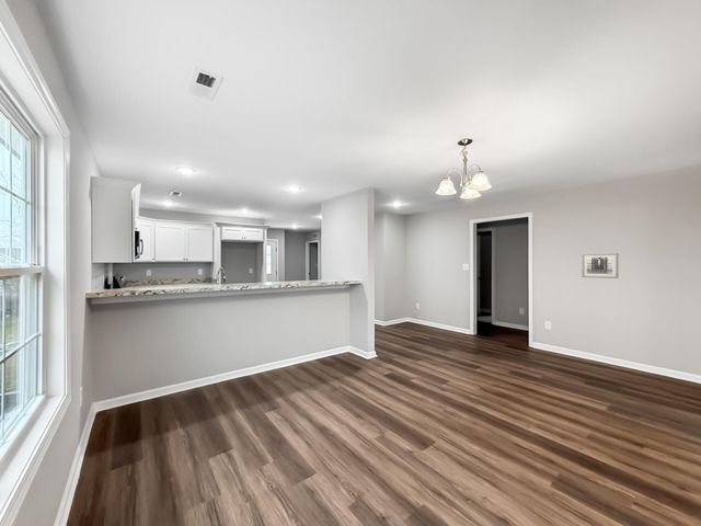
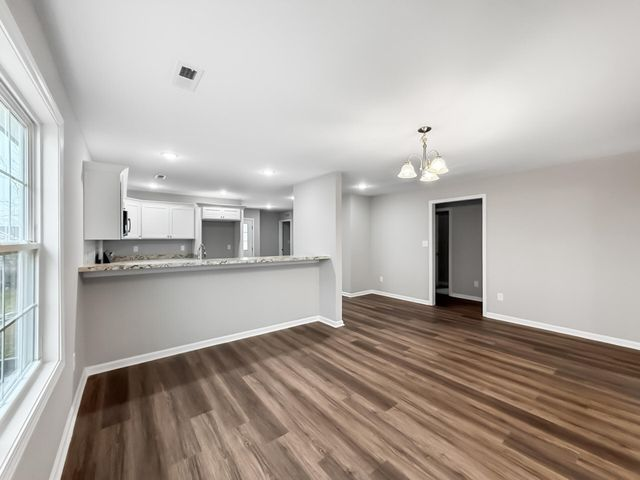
- wall art [581,252,619,279]
